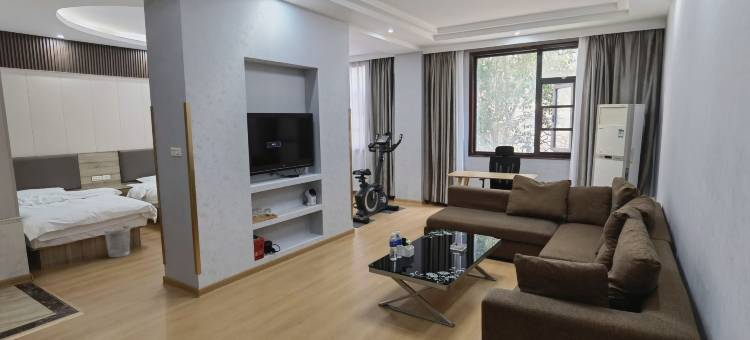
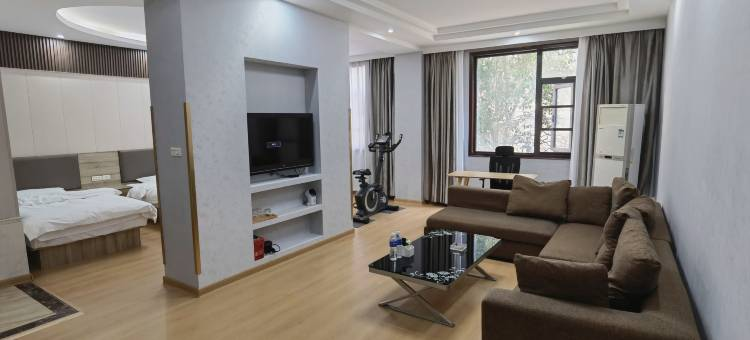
- wastebasket [103,225,131,258]
